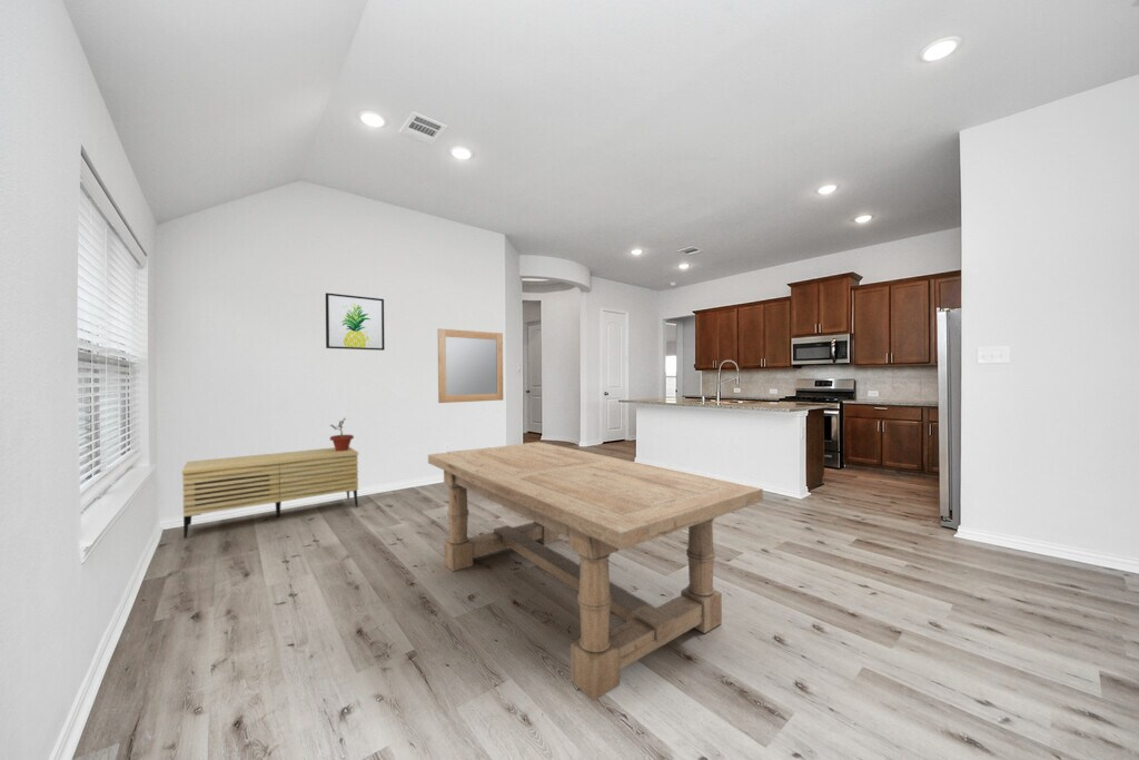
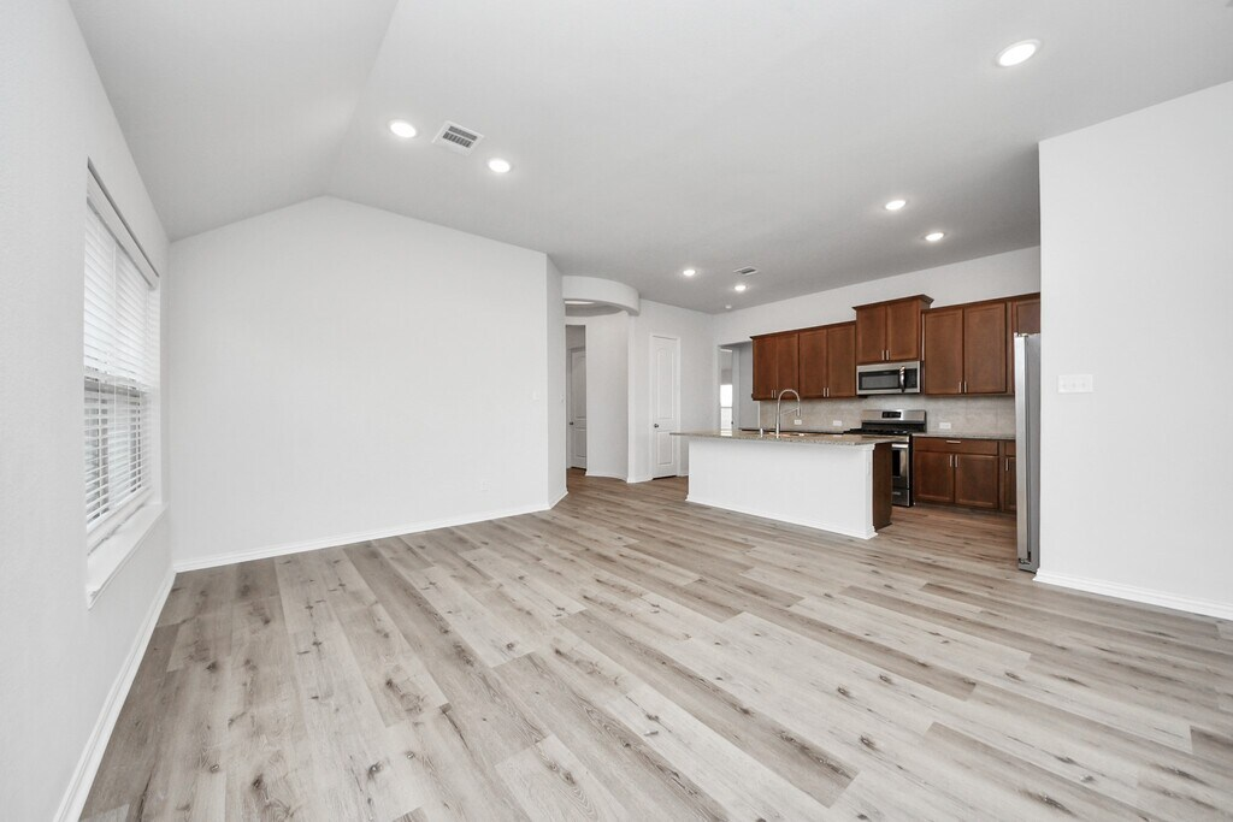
- potted plant [328,417,355,451]
- dining table [427,441,764,702]
- wall art [325,292,386,352]
- sideboard [181,446,359,540]
- home mirror [437,327,504,404]
